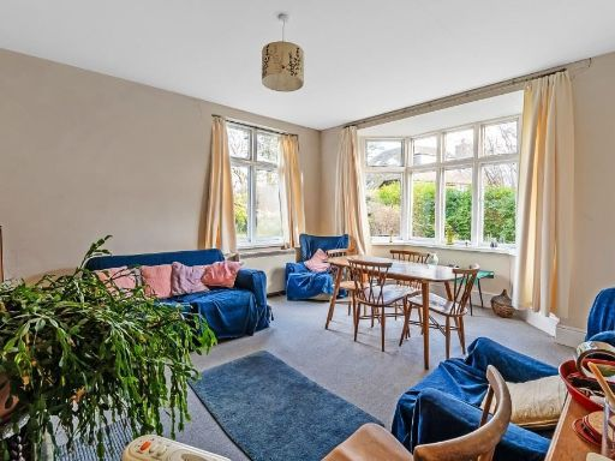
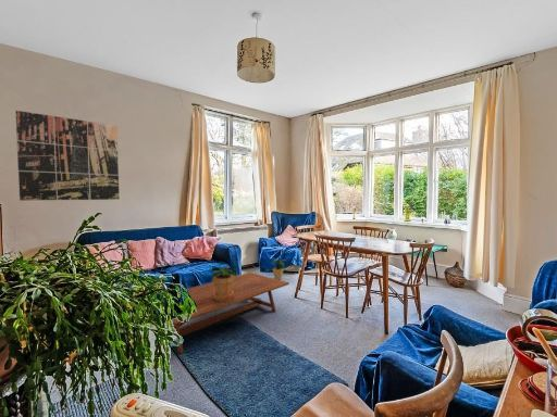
+ potted plant [209,266,240,301]
+ wall art [14,110,121,202]
+ potted plant [268,257,287,280]
+ coffee table [173,271,290,354]
